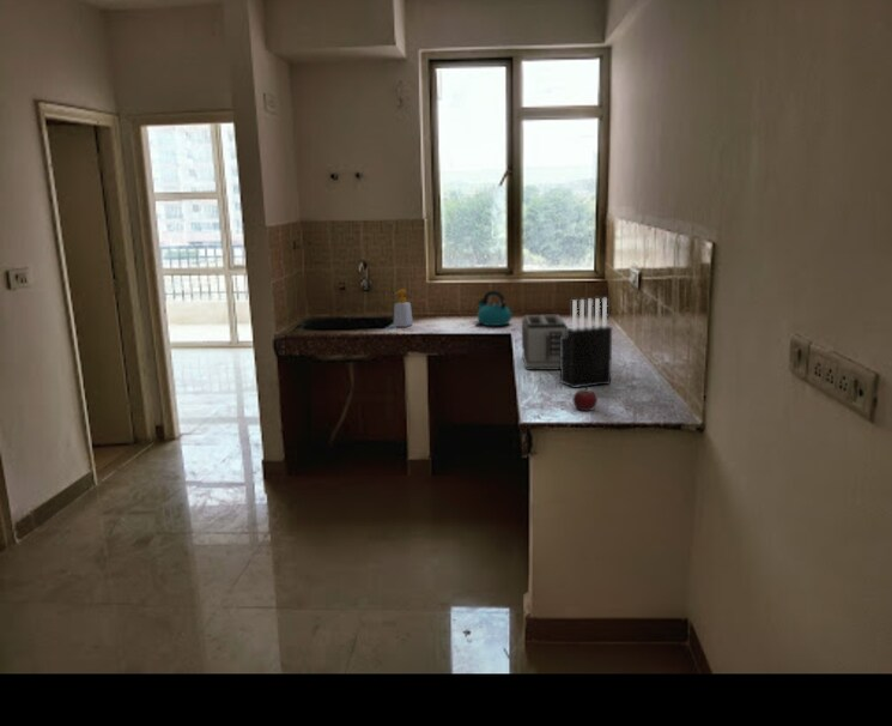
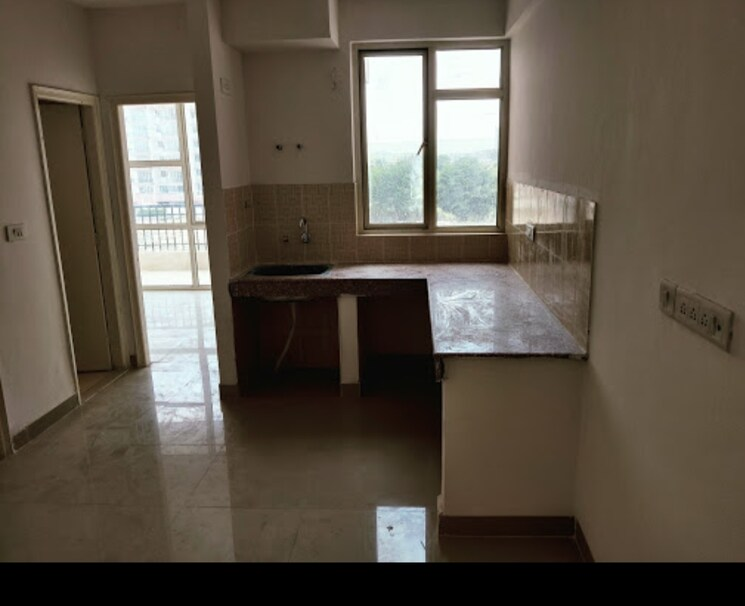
- soap bottle [393,289,414,328]
- knife block [559,297,613,389]
- fruit [572,387,599,412]
- toaster [521,314,569,371]
- kettle [477,290,512,327]
